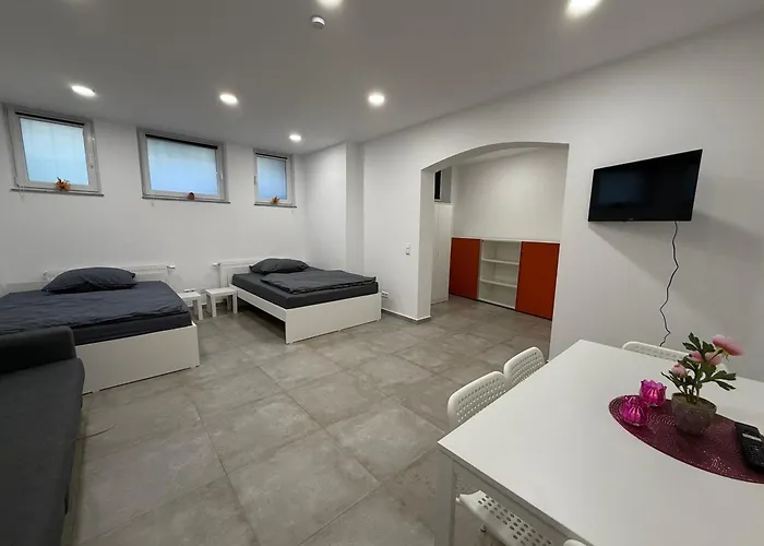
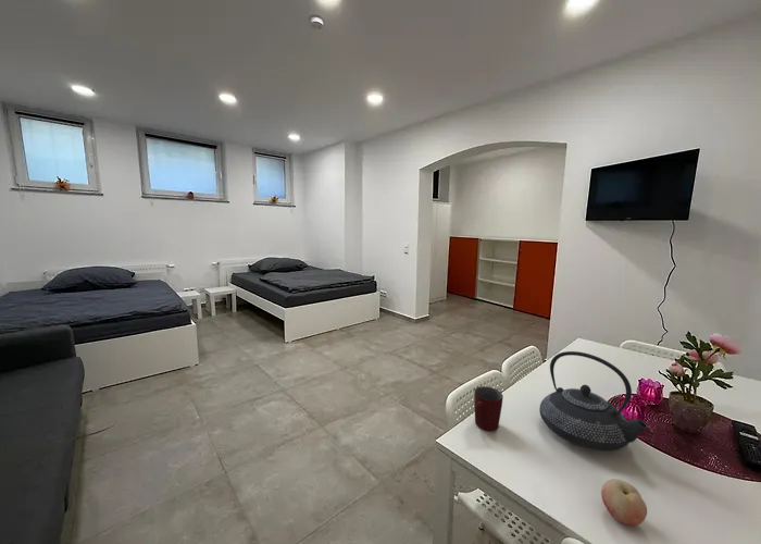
+ mug [473,385,504,432]
+ teapot [538,350,649,452]
+ fruit [600,478,648,527]
